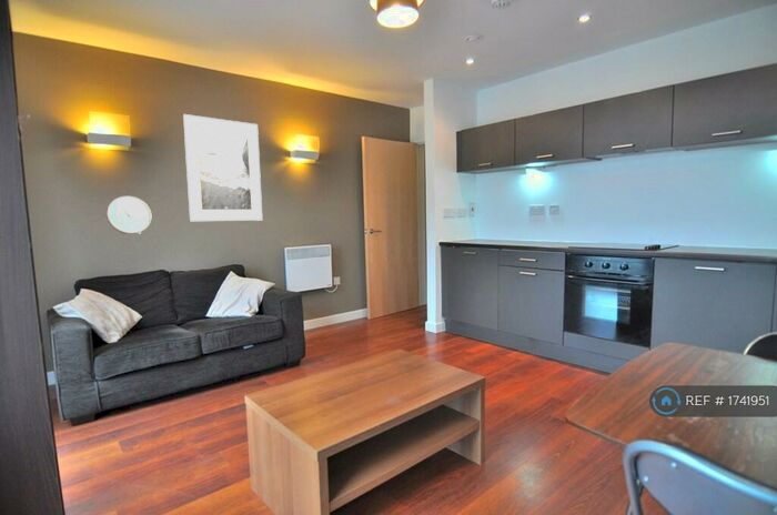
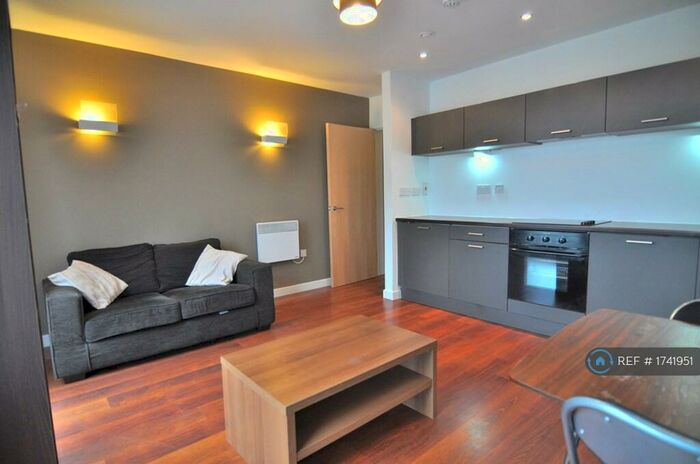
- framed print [182,113,263,222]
- wall clock [105,195,152,235]
